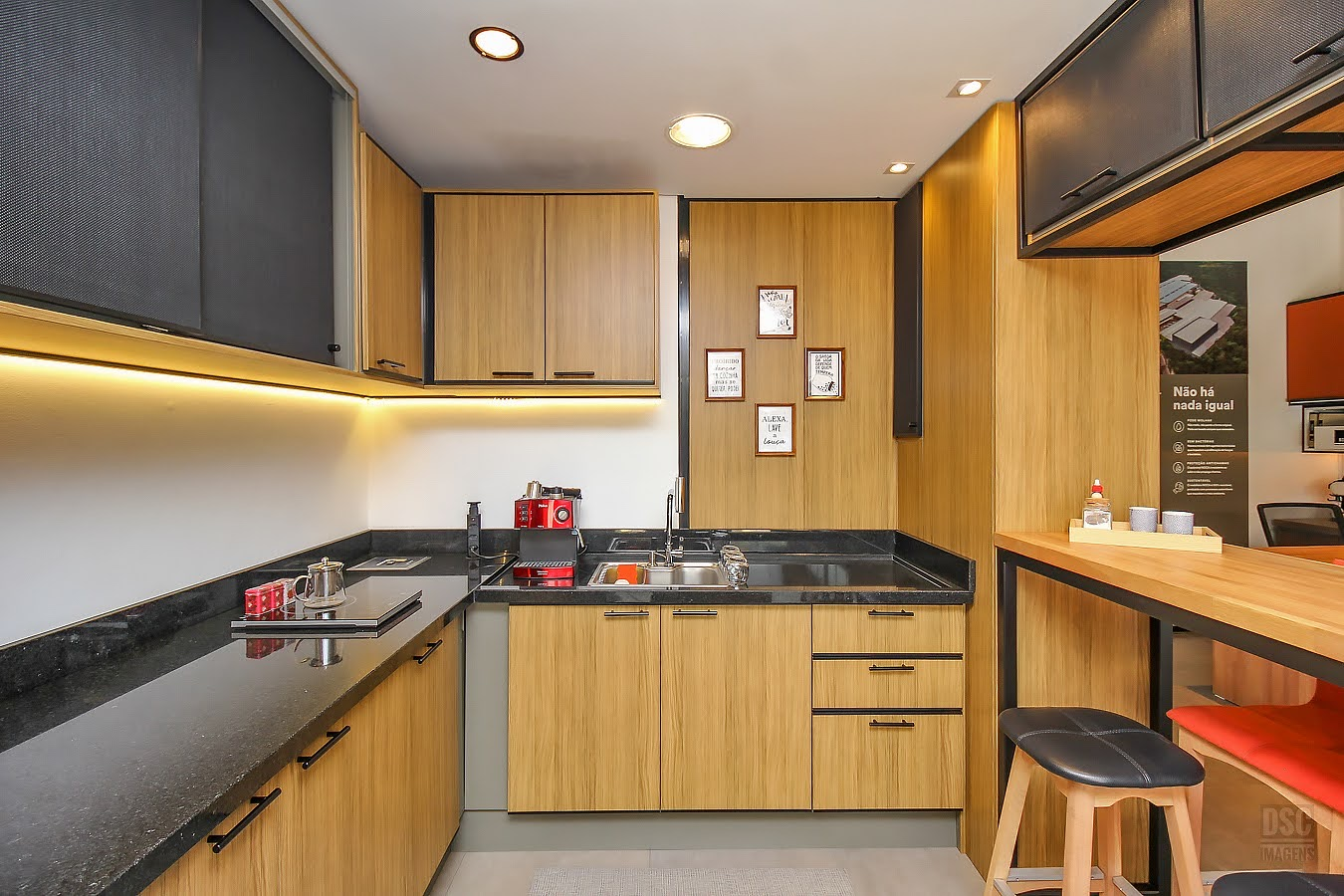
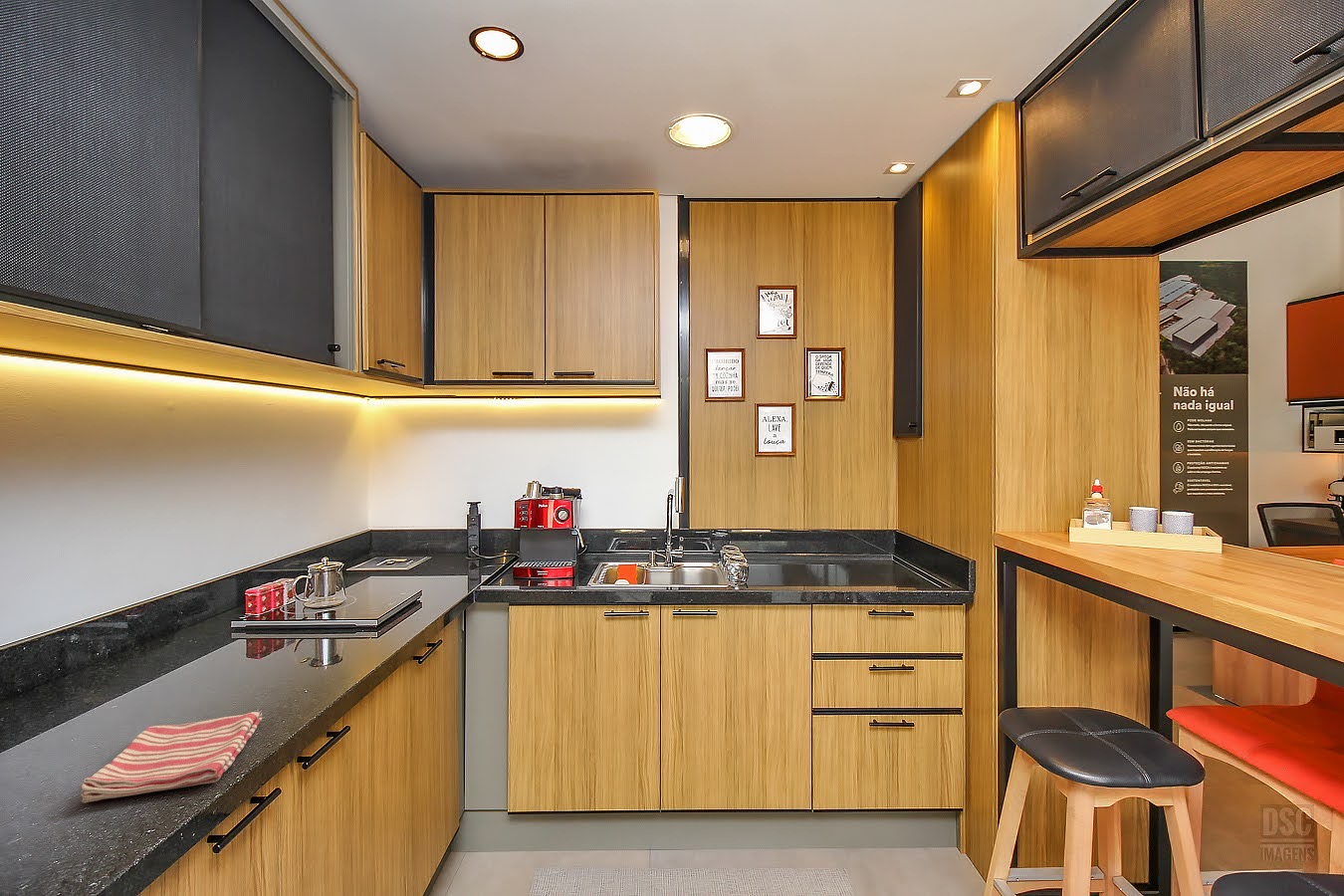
+ dish towel [80,711,263,803]
